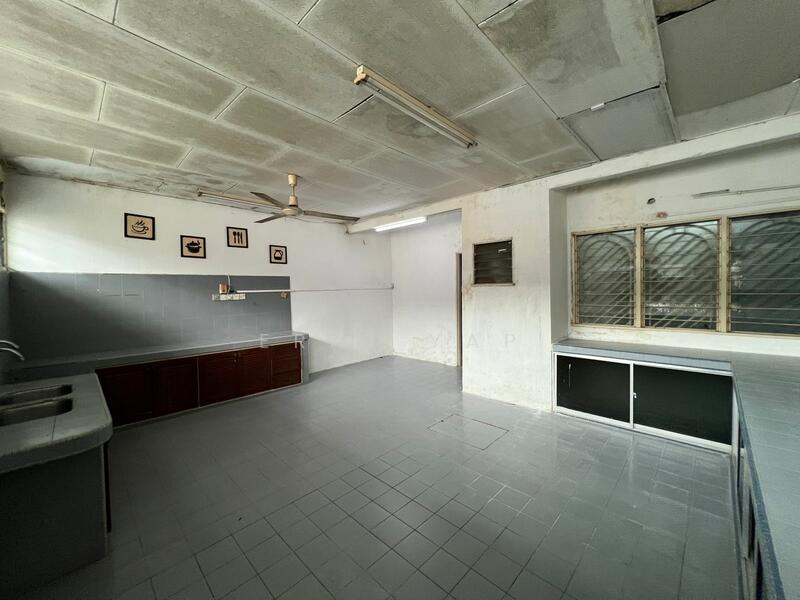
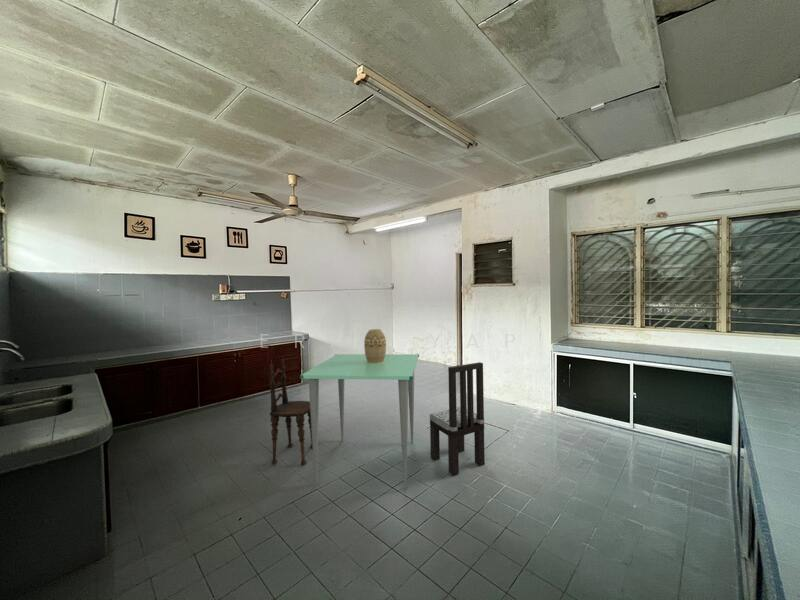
+ dining chair [268,358,313,466]
+ dining table [299,353,420,490]
+ vase [363,328,387,364]
+ dining chair [429,361,486,477]
